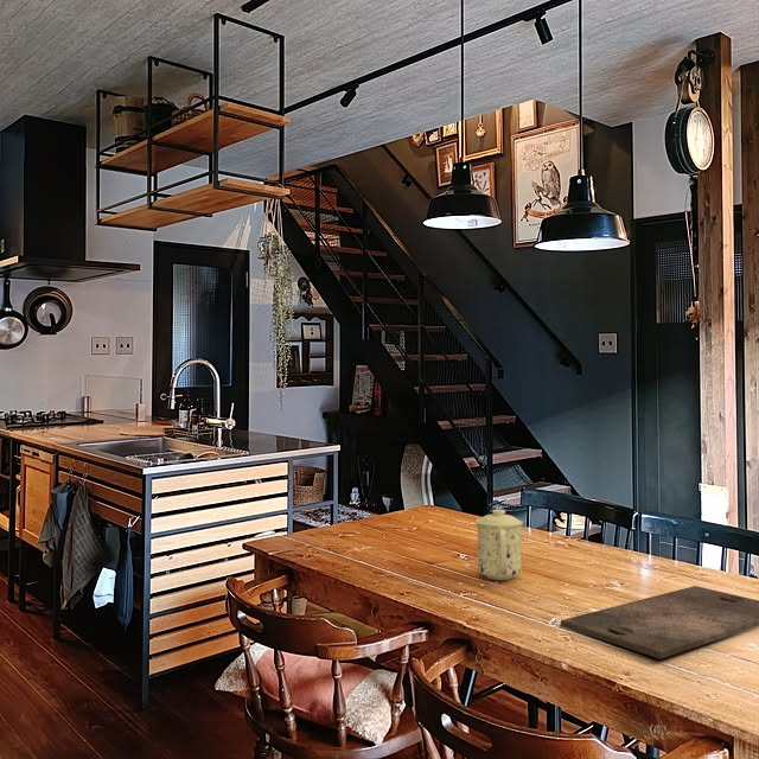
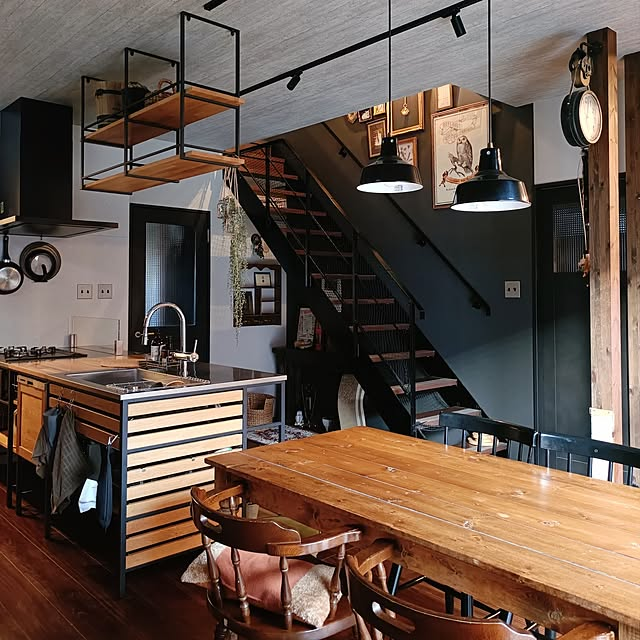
- cutting board [560,585,759,661]
- mug [474,509,524,581]
